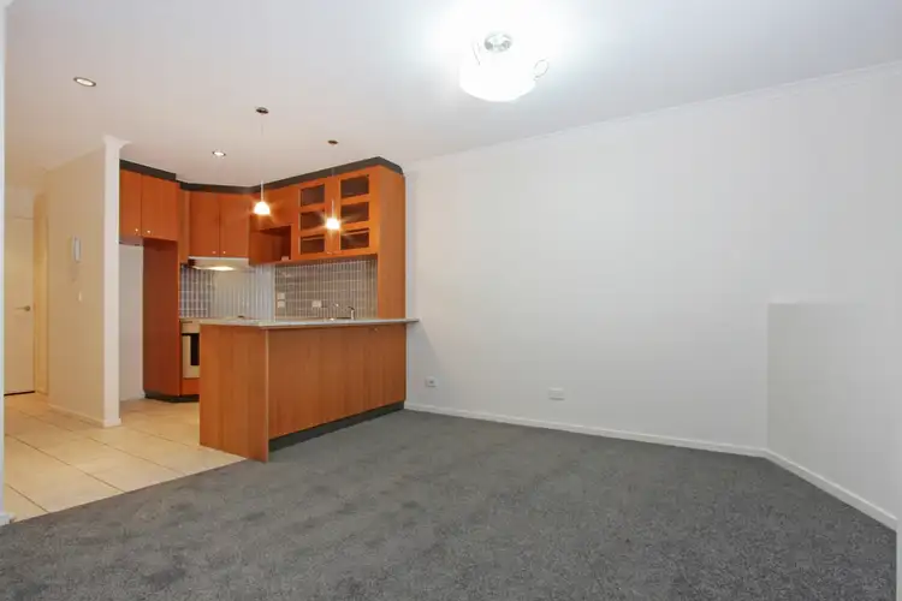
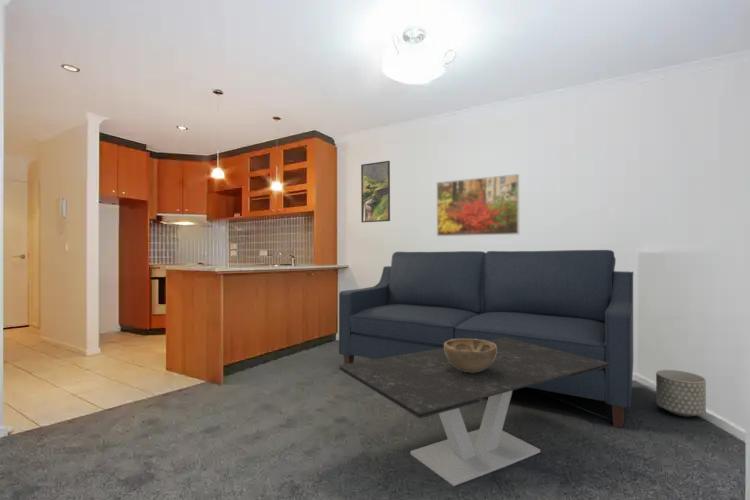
+ decorative bowl [444,339,497,373]
+ planter [655,369,707,418]
+ sofa [338,249,634,429]
+ coffee table [338,338,610,487]
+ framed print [360,160,391,223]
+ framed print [436,173,520,237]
